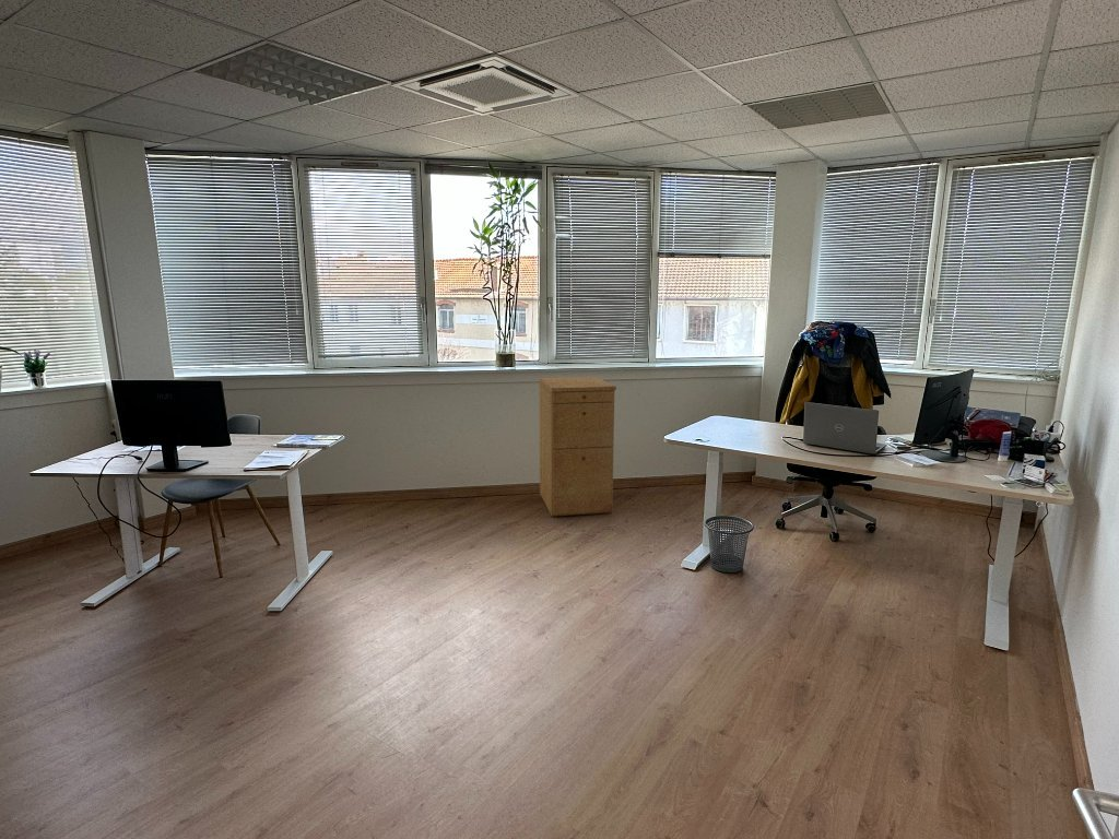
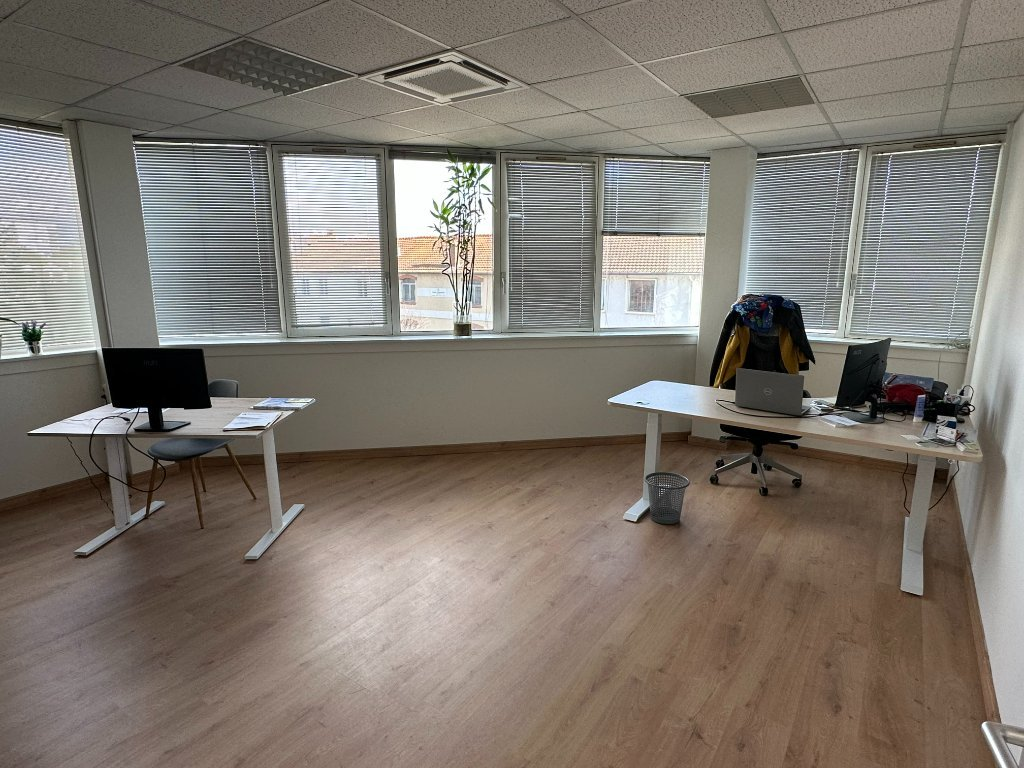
- filing cabinet [538,376,617,517]
